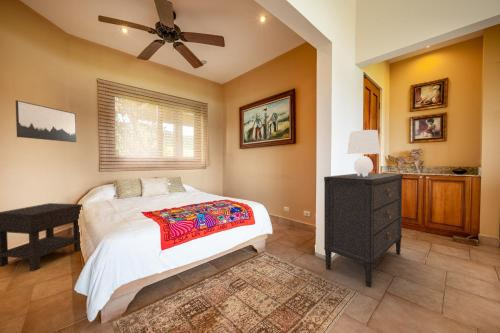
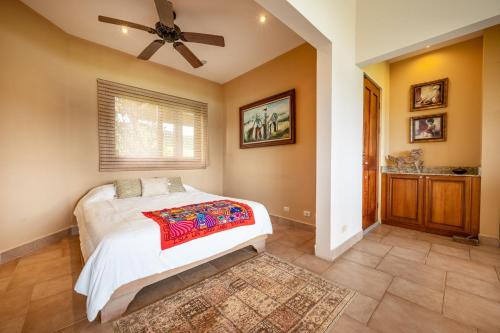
- wall art [15,99,77,143]
- table lamp [346,129,381,177]
- nightstand [0,202,83,272]
- dresser [323,172,404,288]
